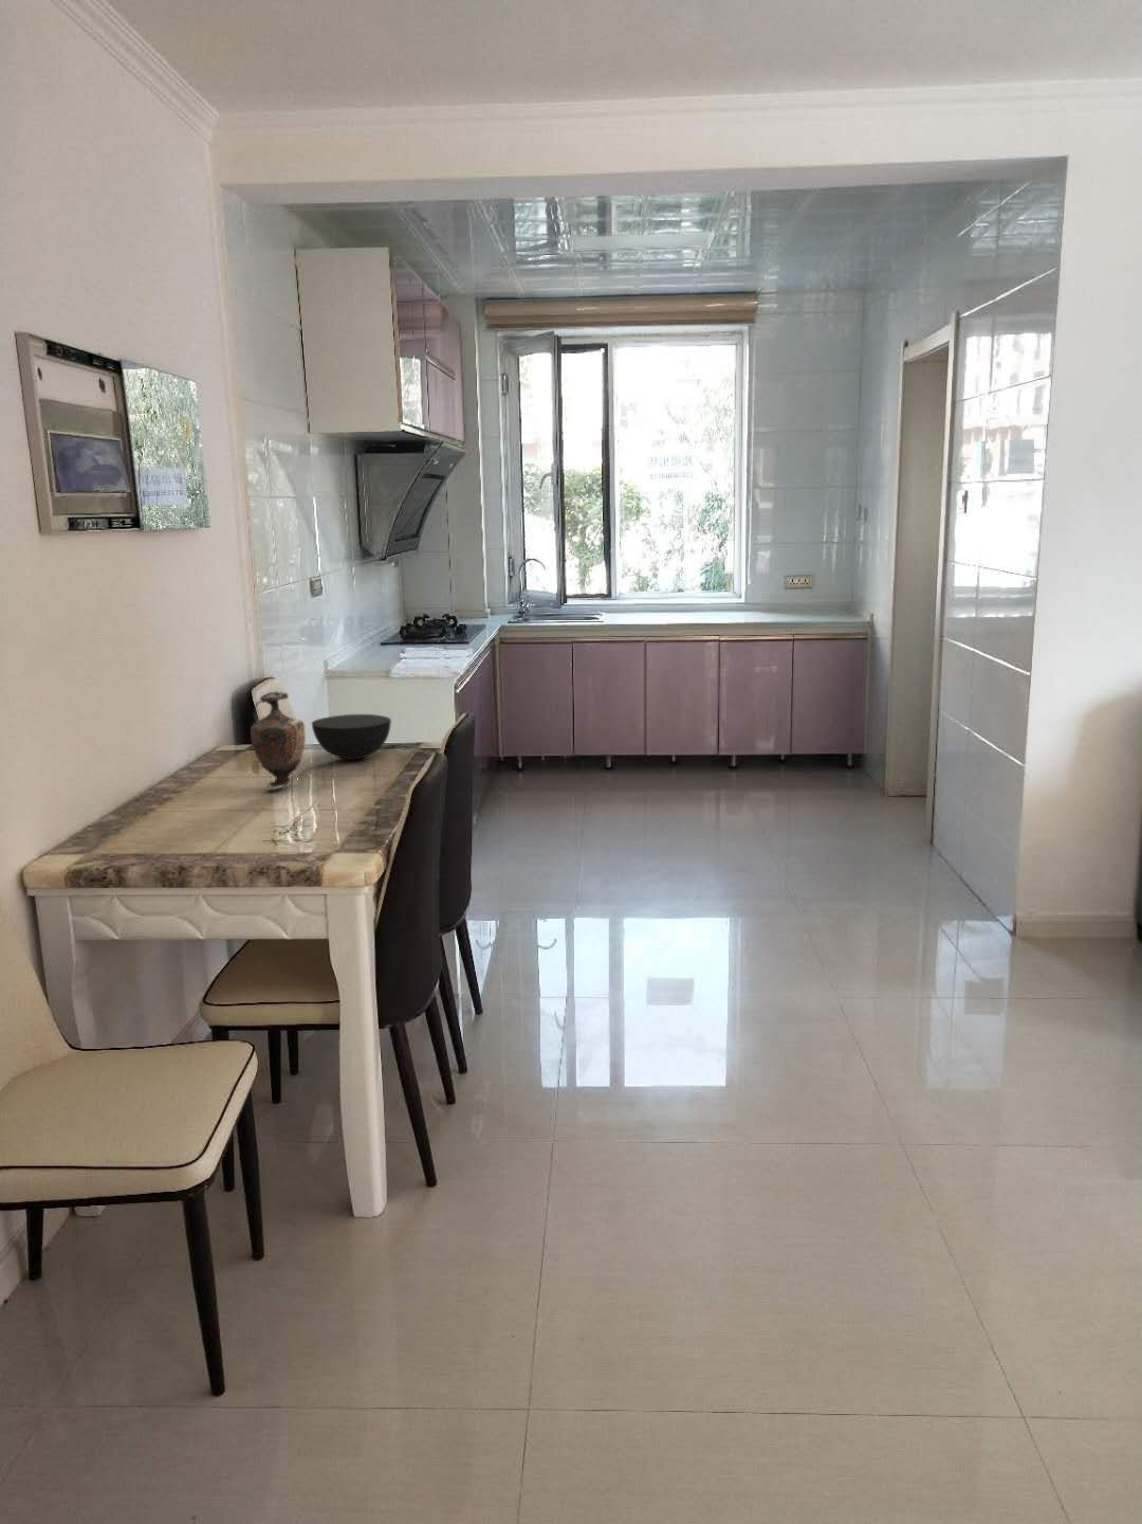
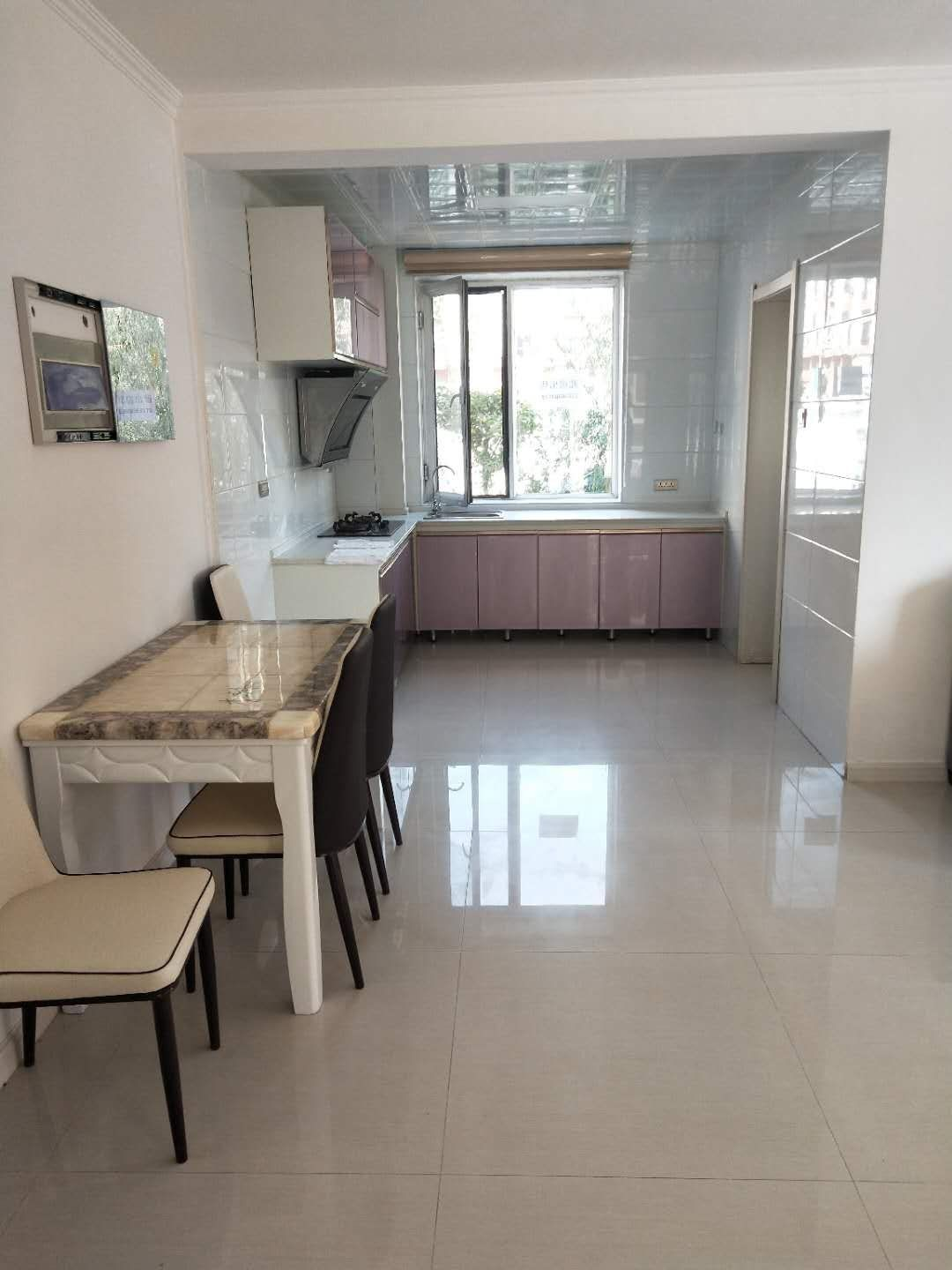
- vase [250,686,307,792]
- bowl [311,713,392,761]
